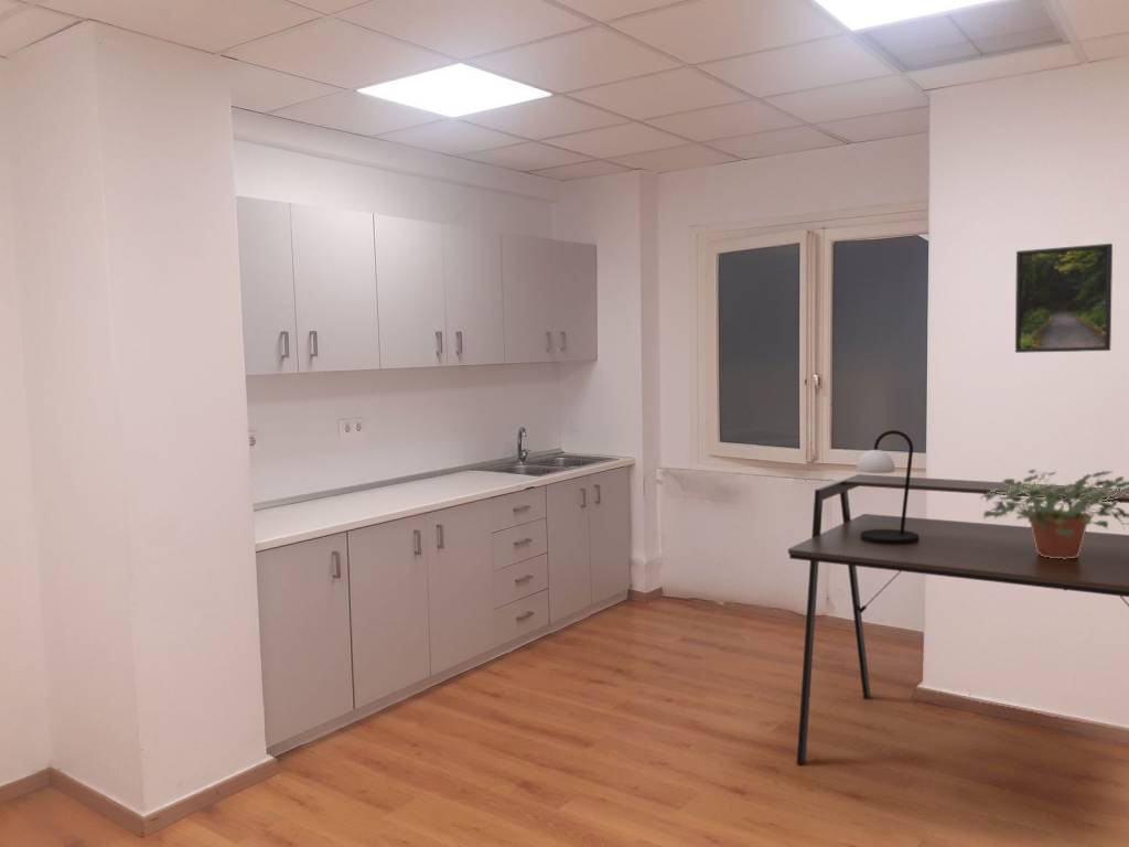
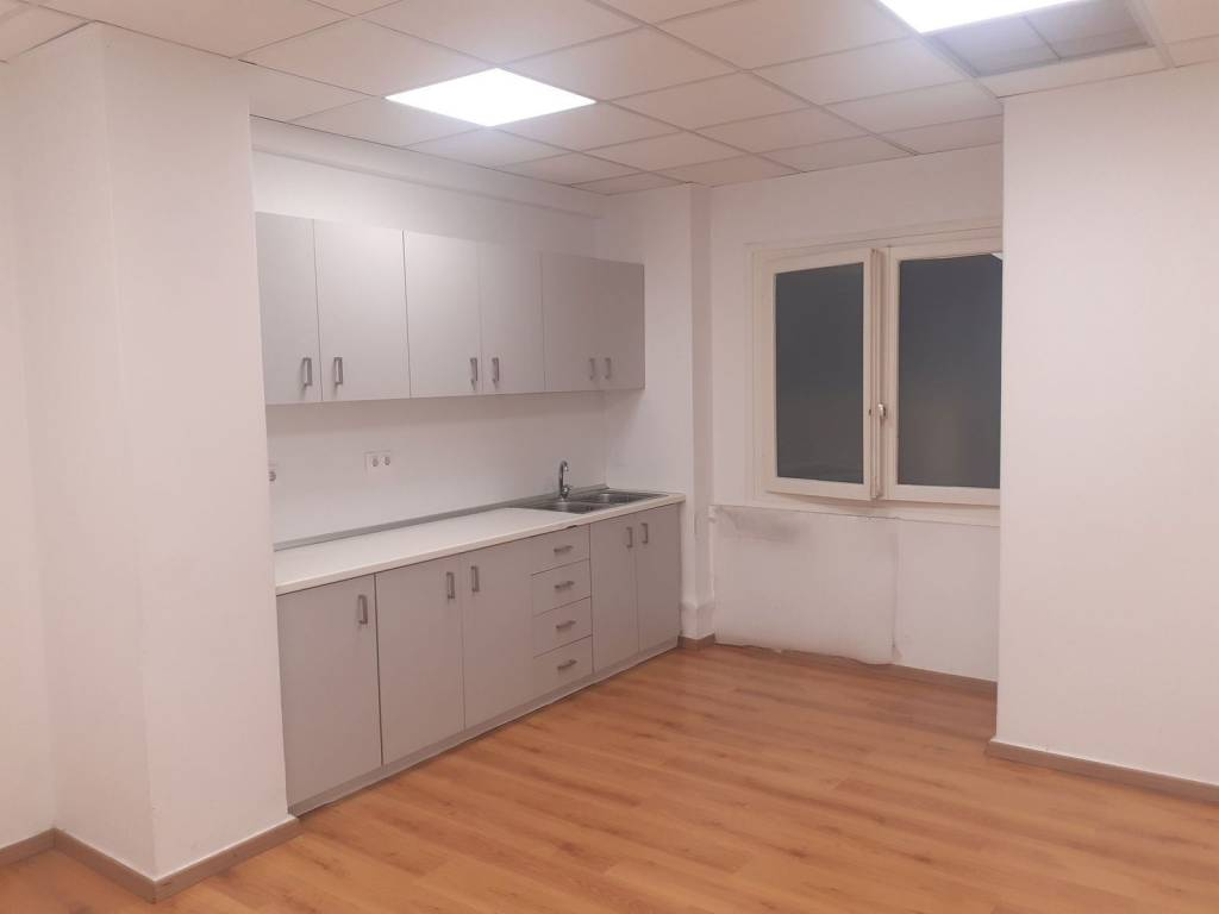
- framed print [1014,243,1114,354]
- table lamp [856,429,918,545]
- desk [787,473,1129,765]
- potted plant [980,469,1129,559]
